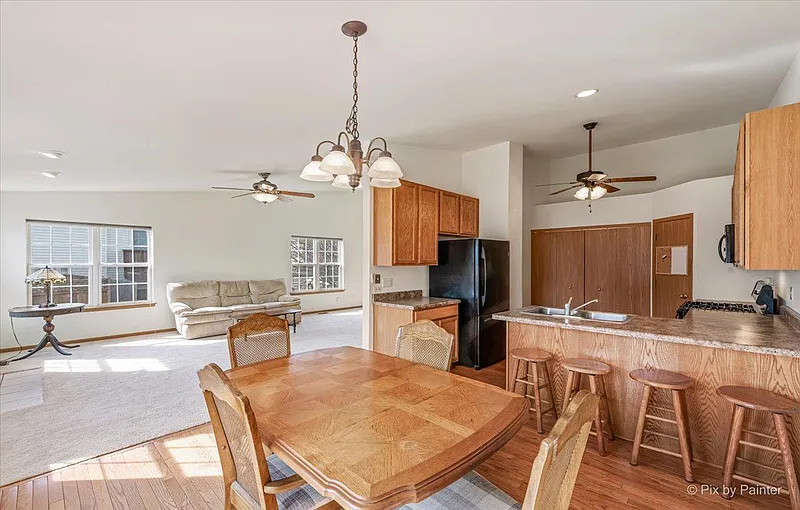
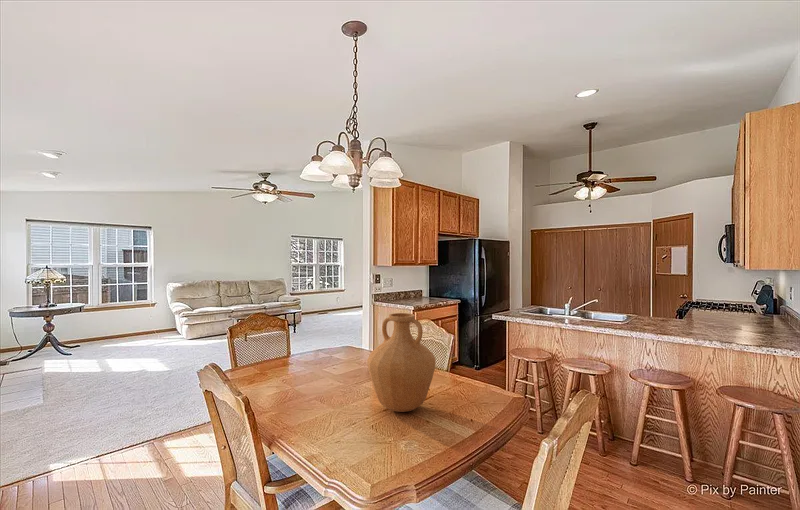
+ vase [366,312,437,413]
